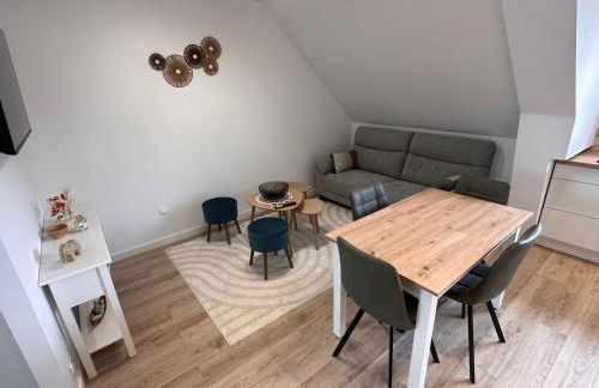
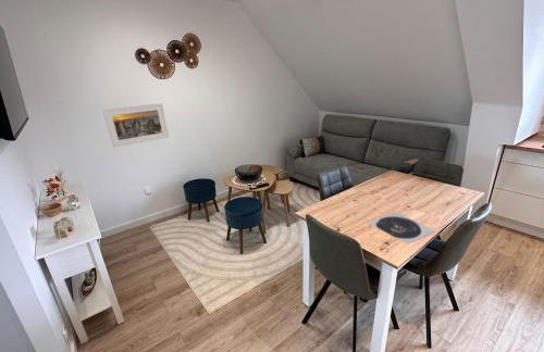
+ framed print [102,102,170,149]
+ plate [367,211,436,246]
